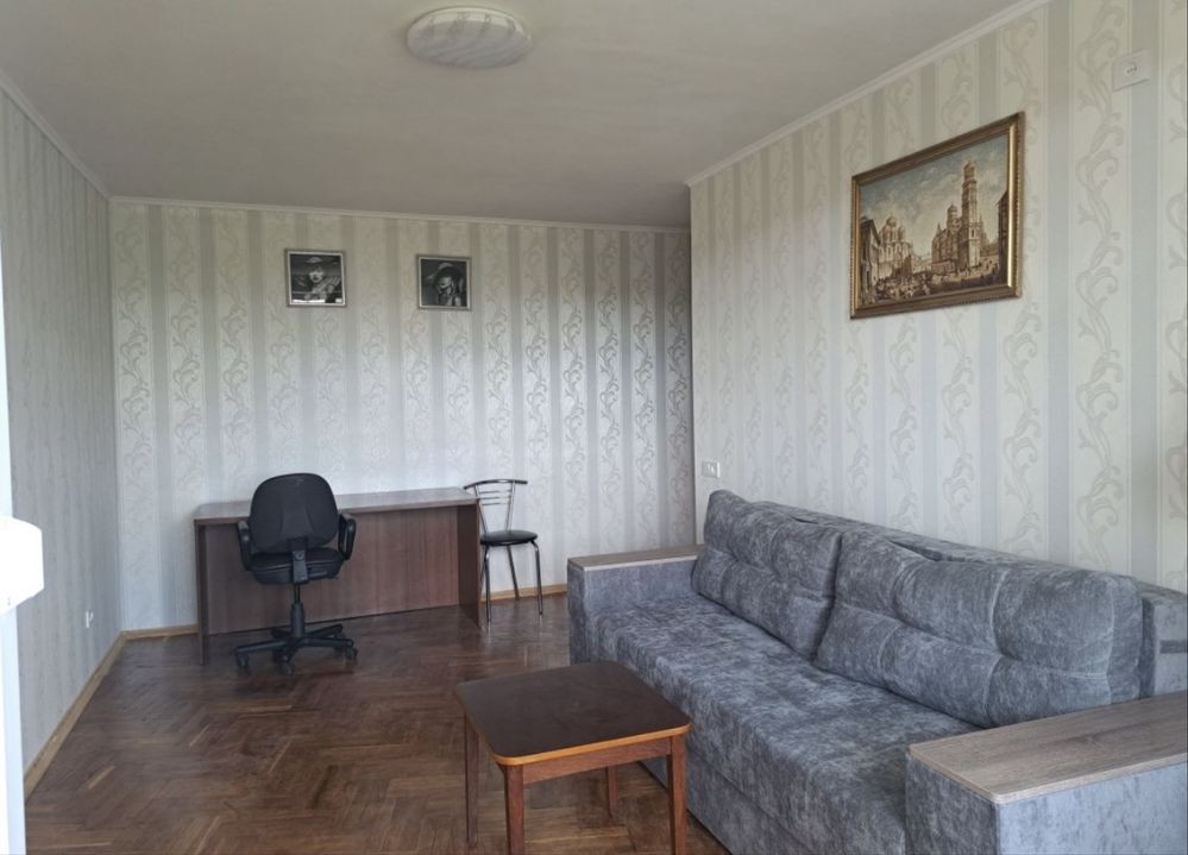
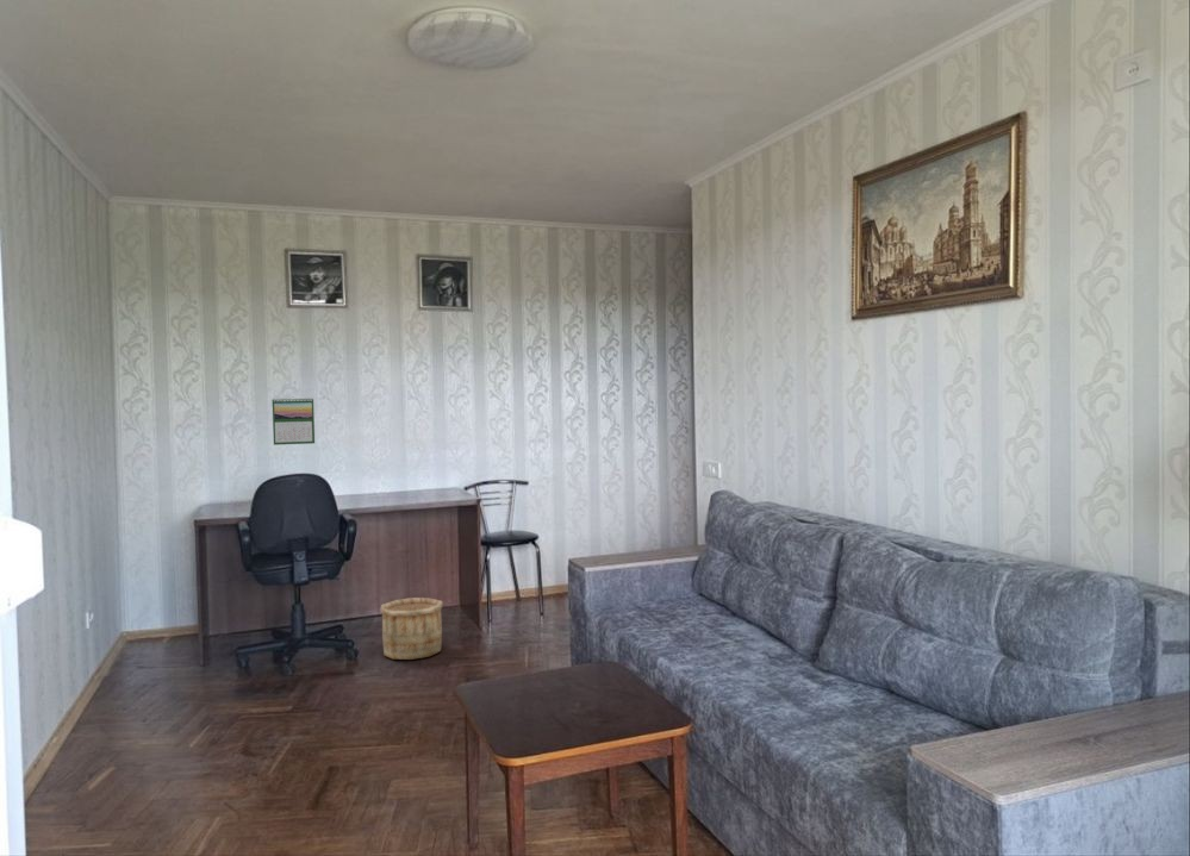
+ calendar [272,396,316,446]
+ wooden bucket [379,596,444,661]
